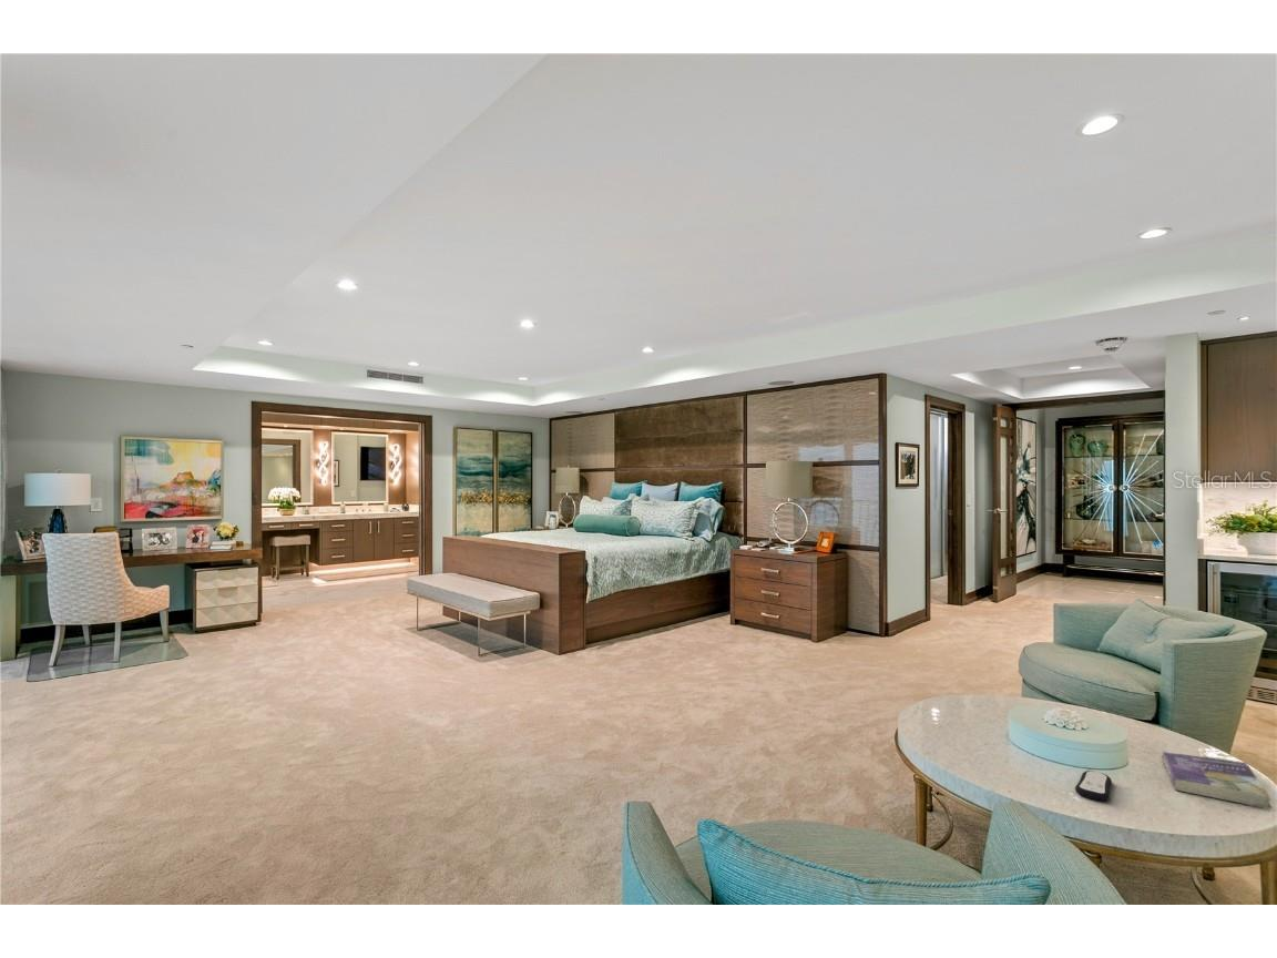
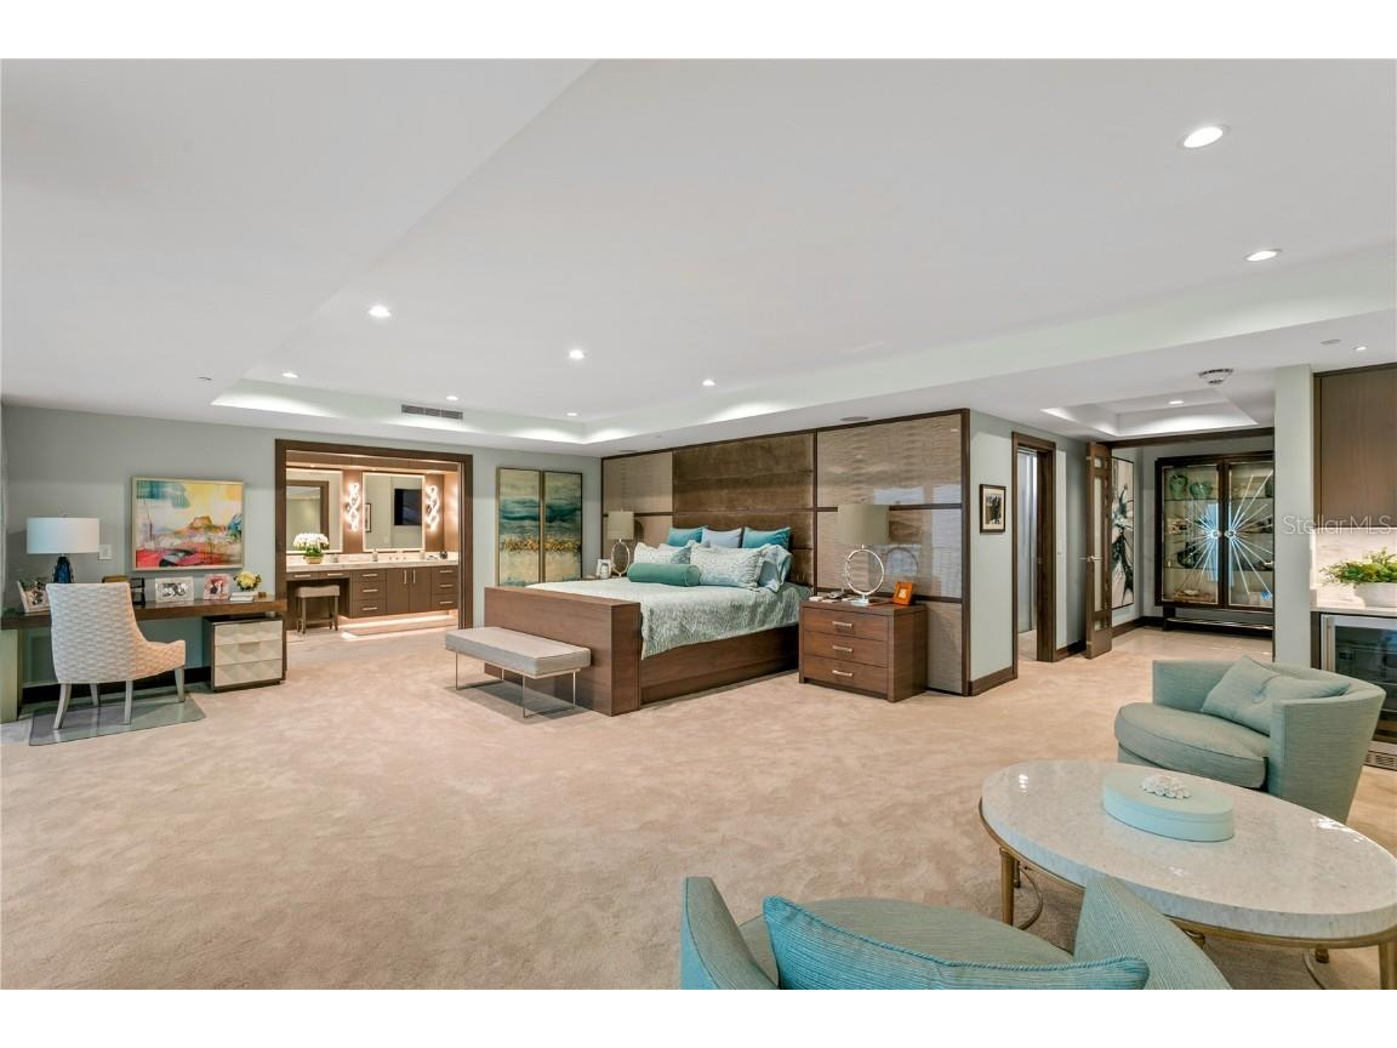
- remote control [1074,770,1113,802]
- book [1161,751,1274,811]
